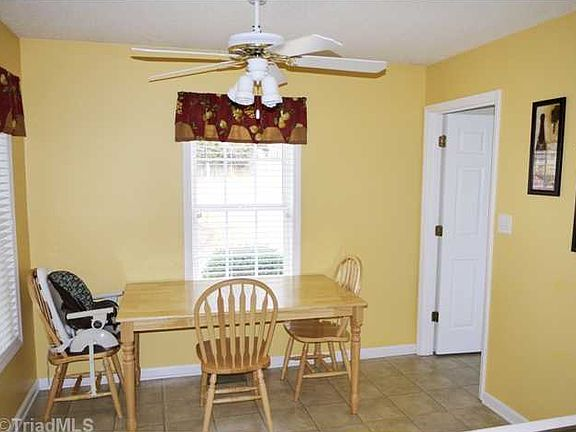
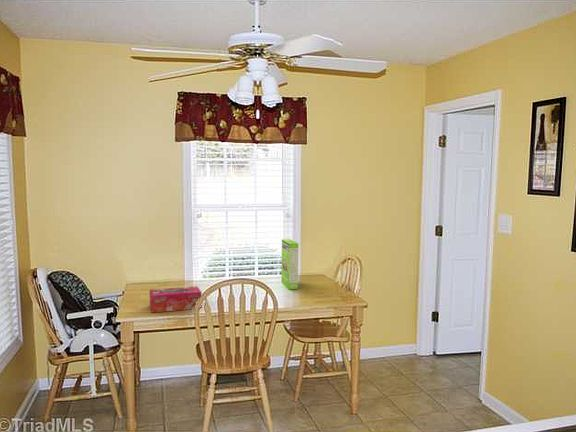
+ tissue box [149,285,203,314]
+ cake mix box [281,238,299,290]
